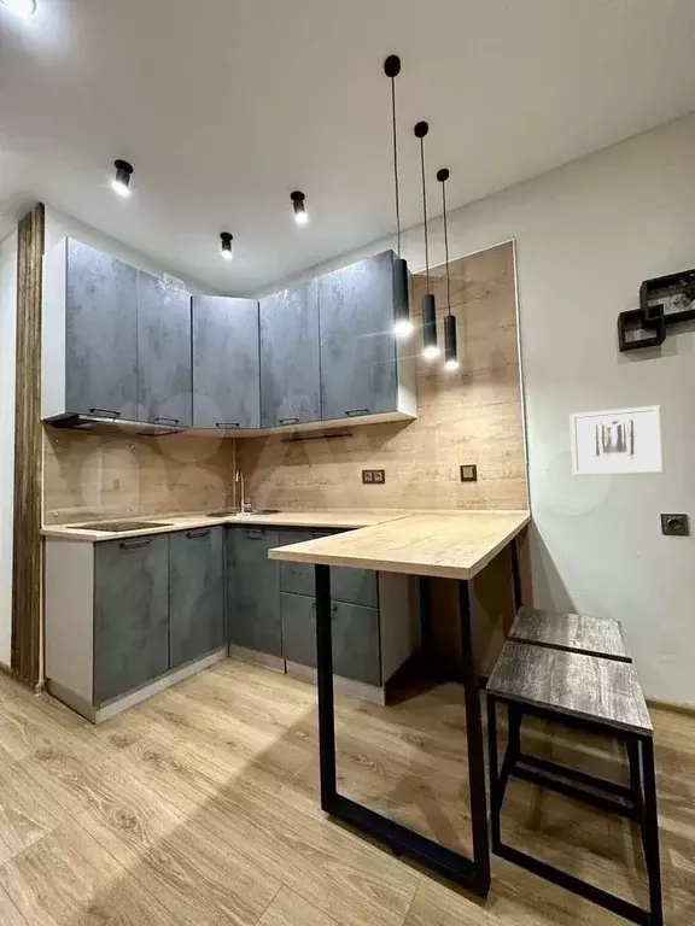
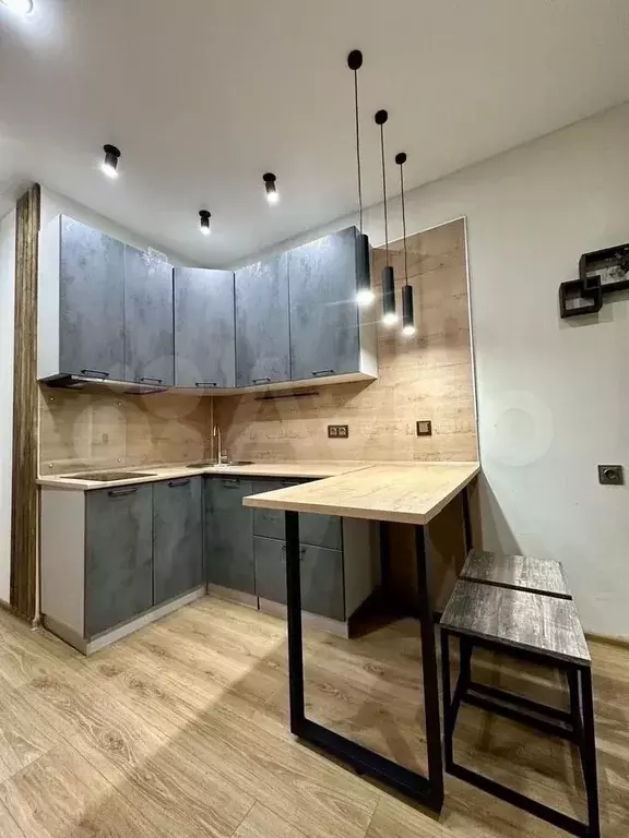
- wall art [568,404,666,476]
